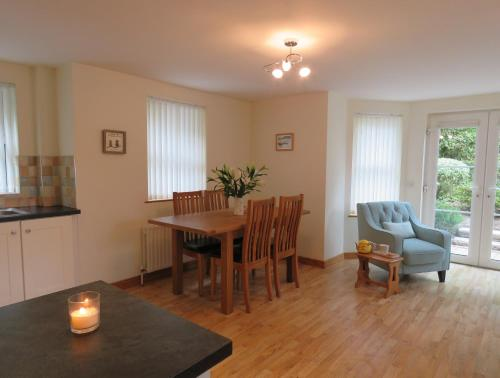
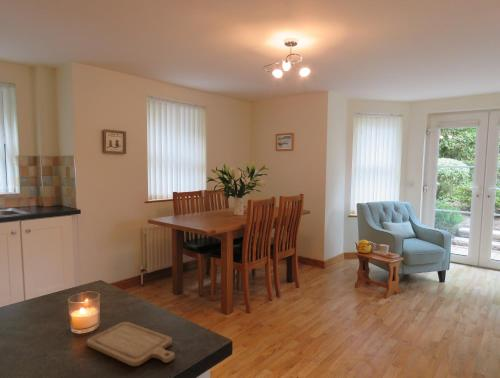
+ chopping board [86,321,175,367]
